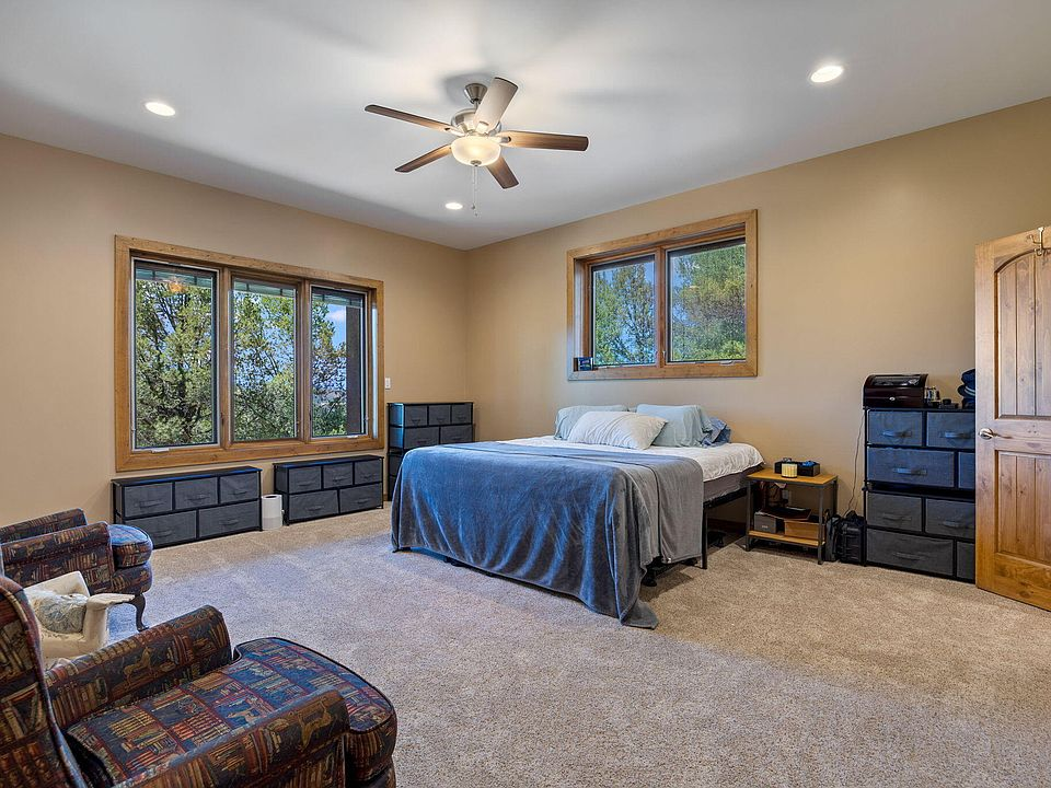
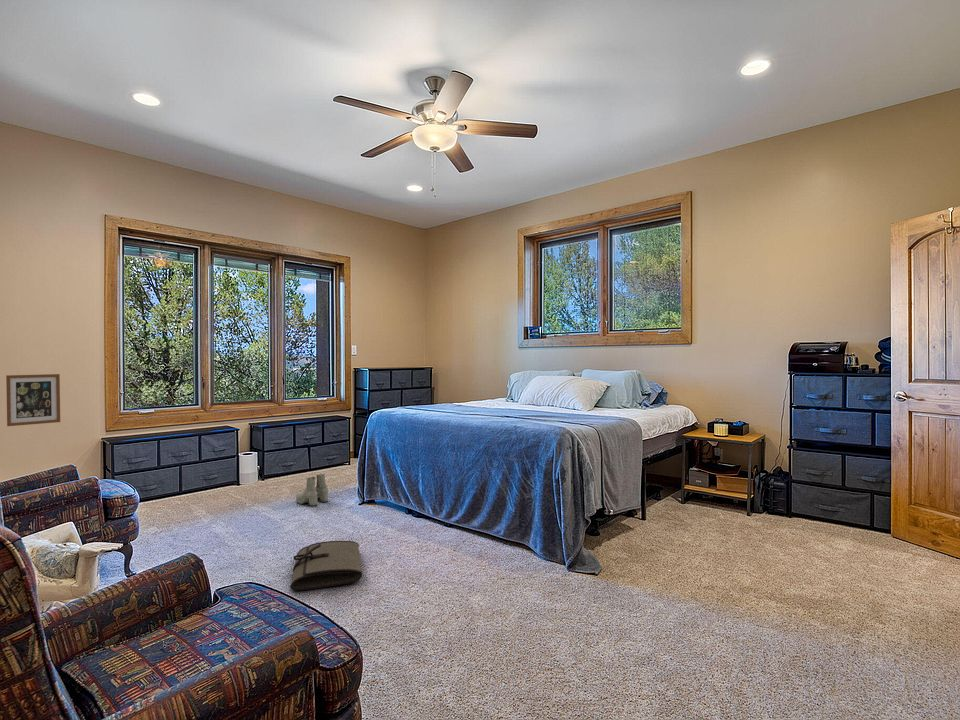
+ boots [295,473,329,507]
+ tool roll [289,540,363,591]
+ wall art [5,373,61,427]
